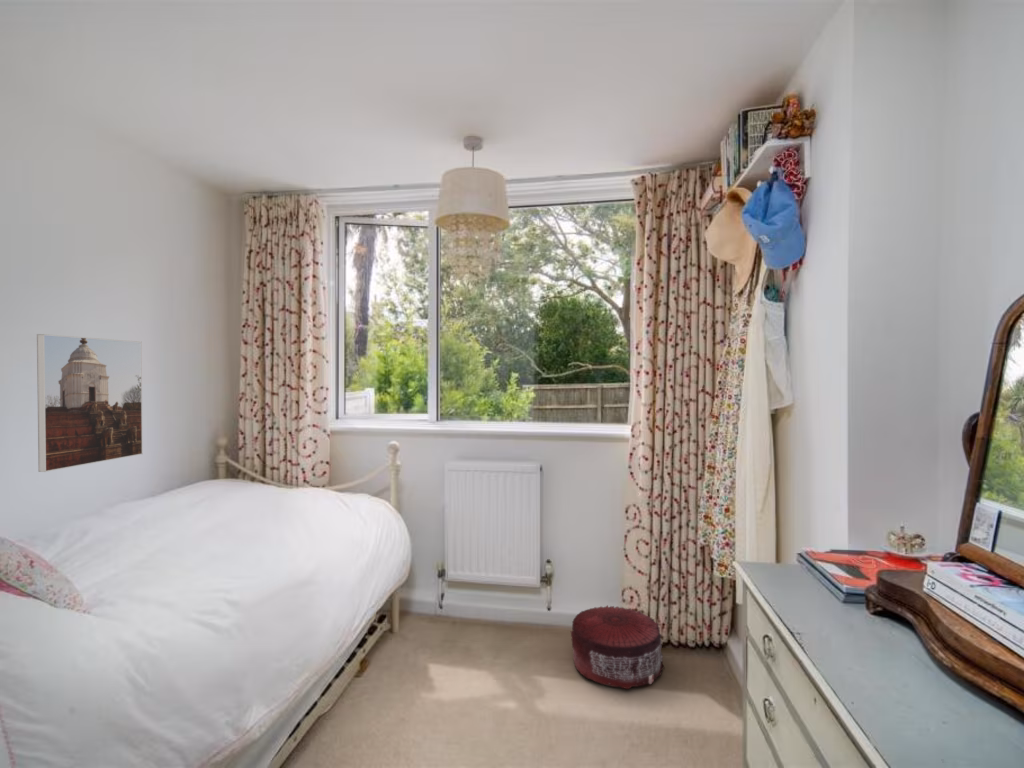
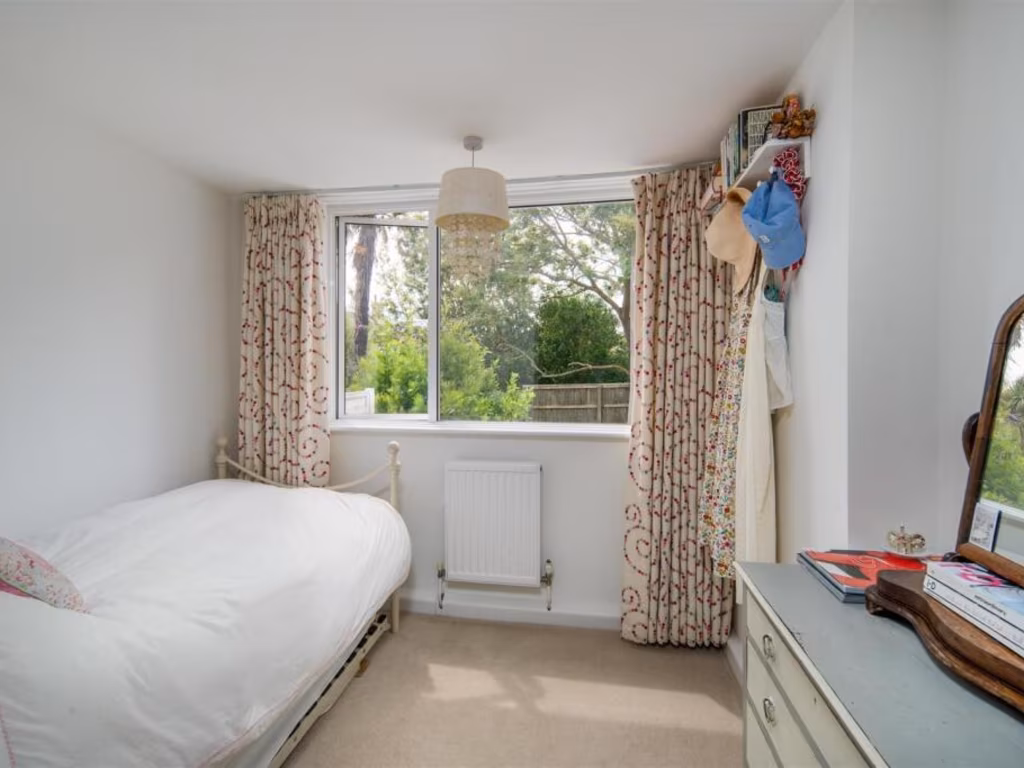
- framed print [36,333,144,473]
- pouf [570,604,666,690]
